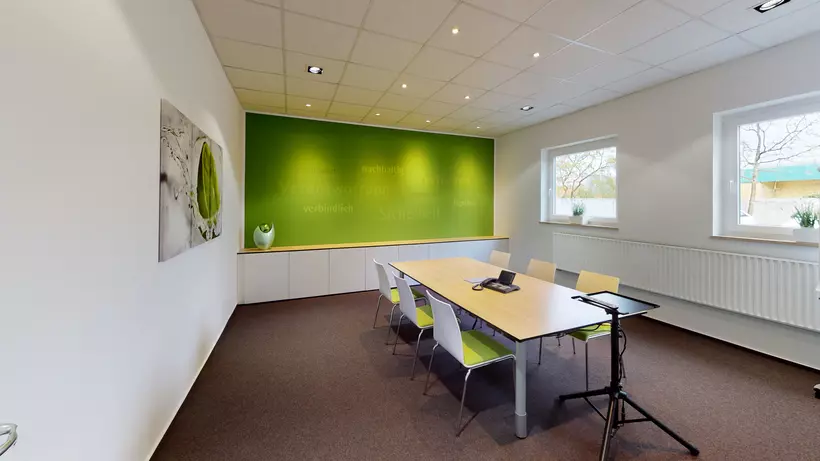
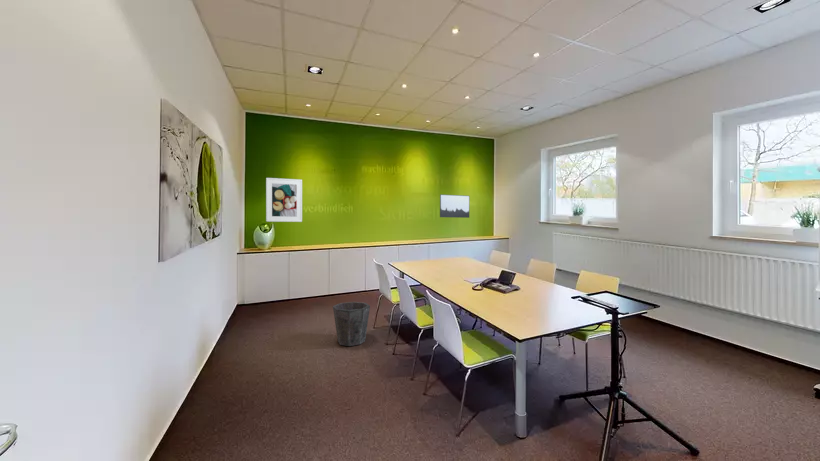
+ waste bin [332,301,371,347]
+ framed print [265,177,303,223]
+ wall art [439,194,470,219]
